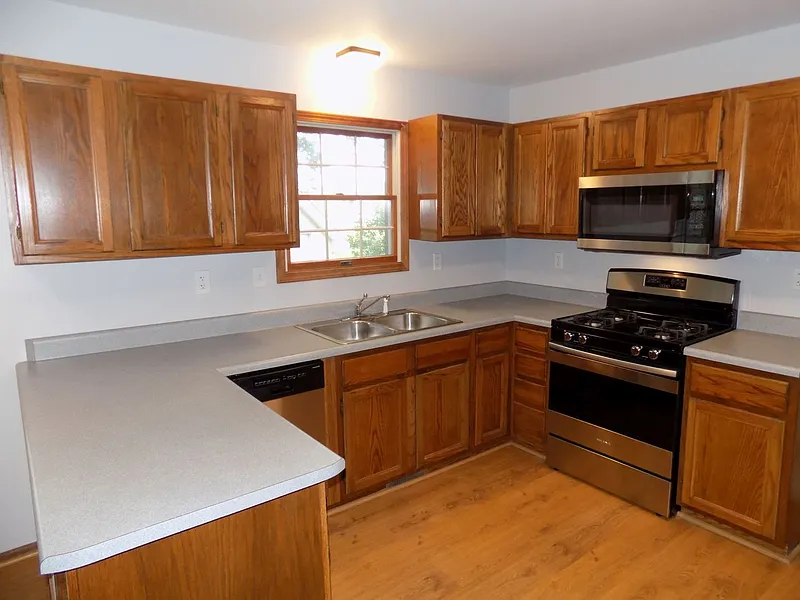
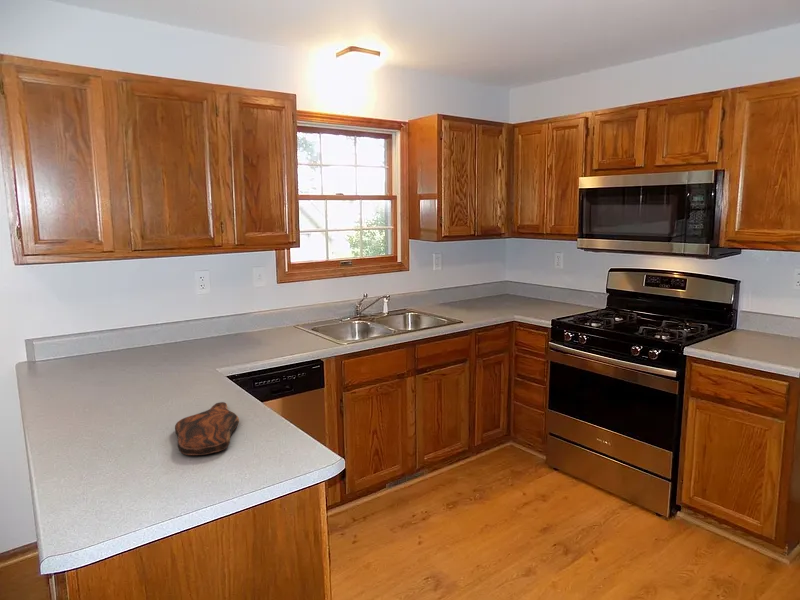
+ cutting board [174,401,240,456]
